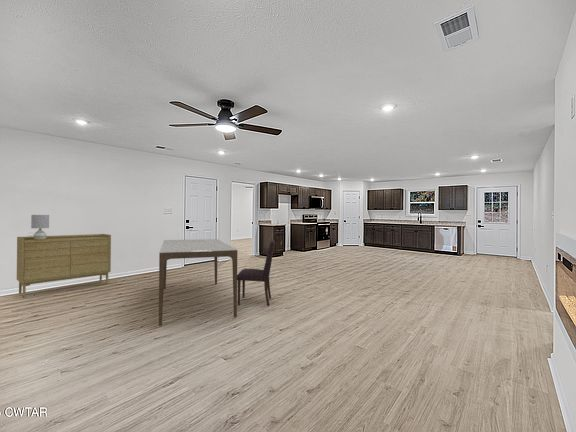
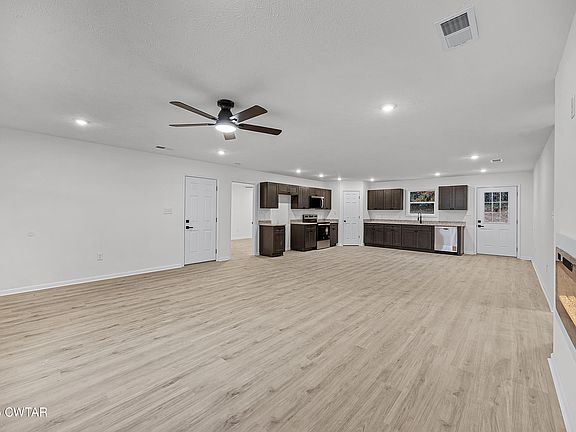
- dining table [158,238,238,327]
- dining chair [237,239,276,306]
- lamp [30,214,50,240]
- sideboard [16,233,112,298]
